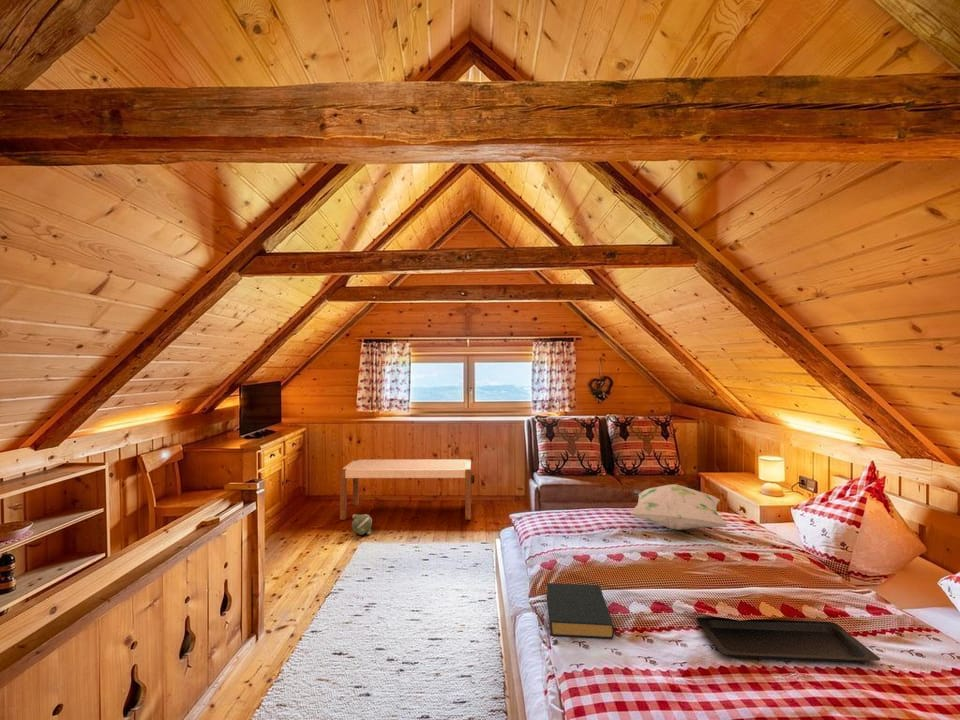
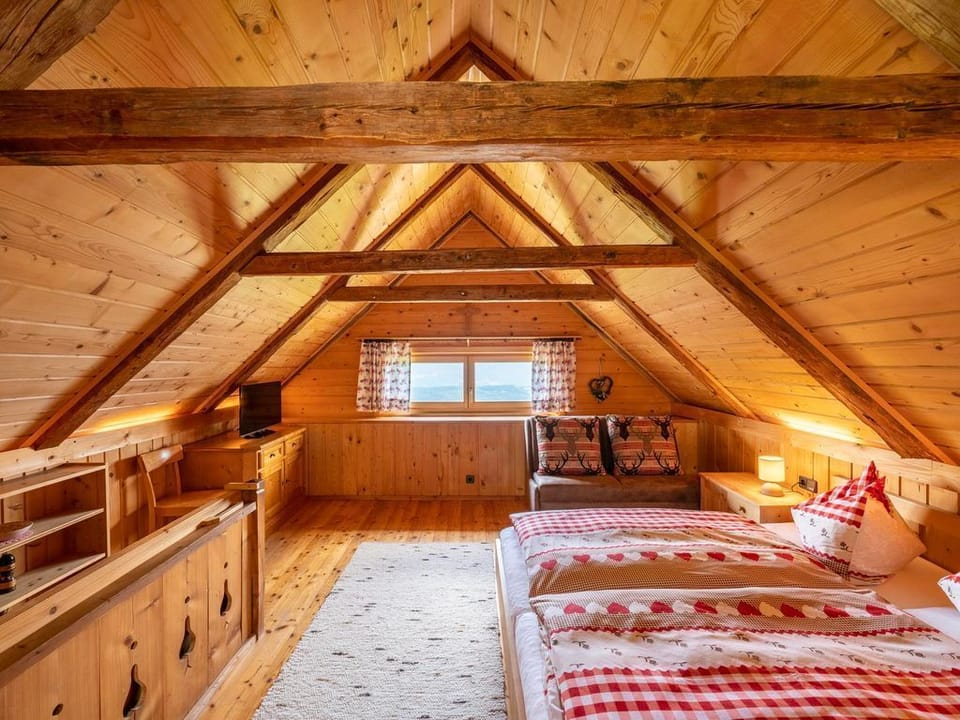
- plush toy [351,513,373,536]
- serving tray [695,616,881,664]
- hardback book [546,582,615,639]
- decorative pillow [629,483,728,531]
- bench [339,458,472,521]
